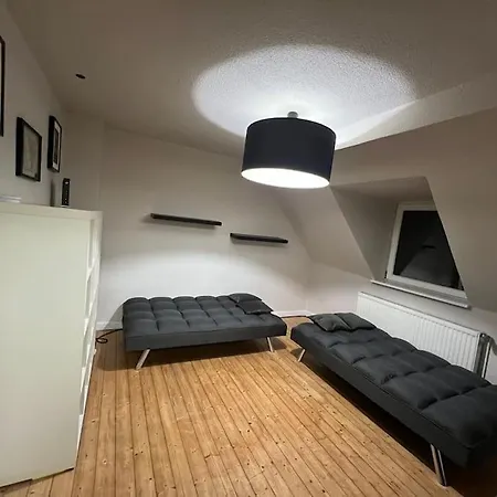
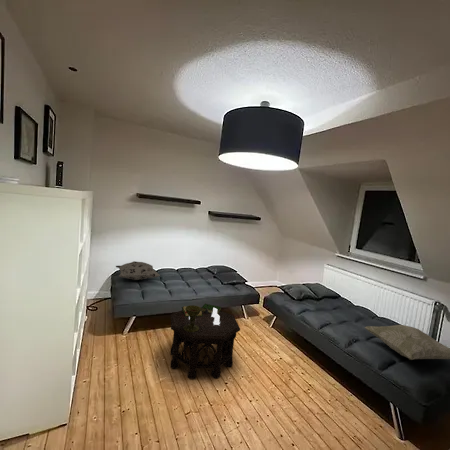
+ decorative pillow [115,260,161,281]
+ side table [170,303,241,380]
+ decorative pillow [364,324,450,361]
